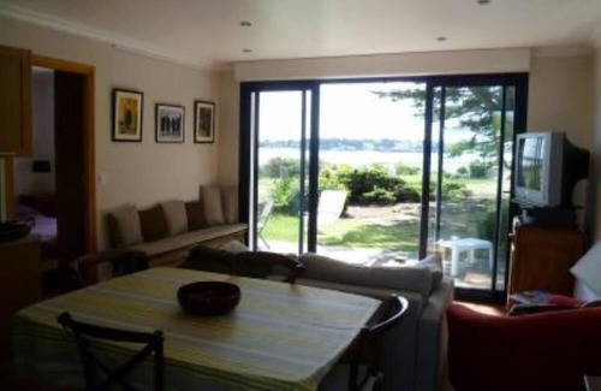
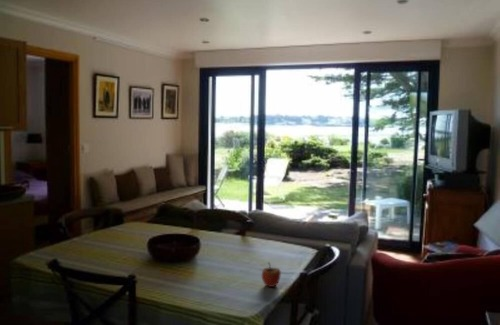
+ apple [261,261,282,288]
